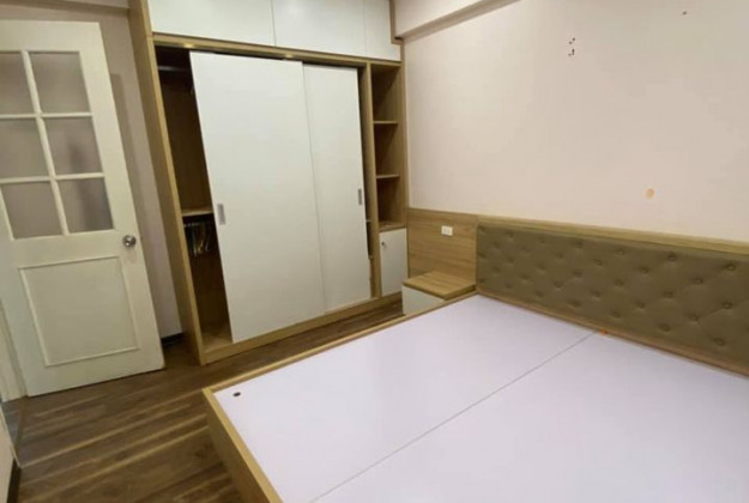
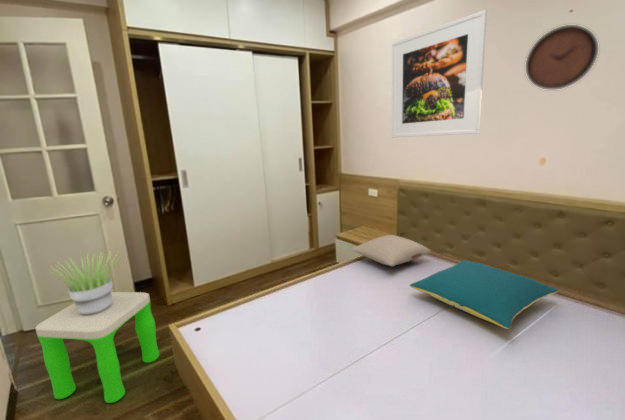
+ pillow [350,234,432,267]
+ clock [525,24,599,90]
+ potted plant [48,250,120,315]
+ stool [34,291,160,404]
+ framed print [391,9,488,139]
+ pillow [409,260,559,330]
